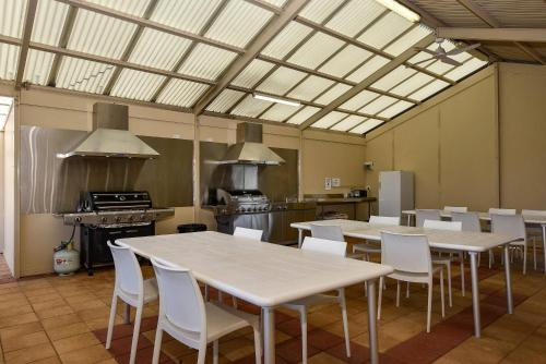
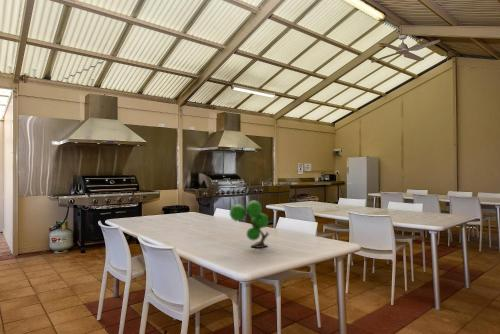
+ plant [229,199,270,249]
